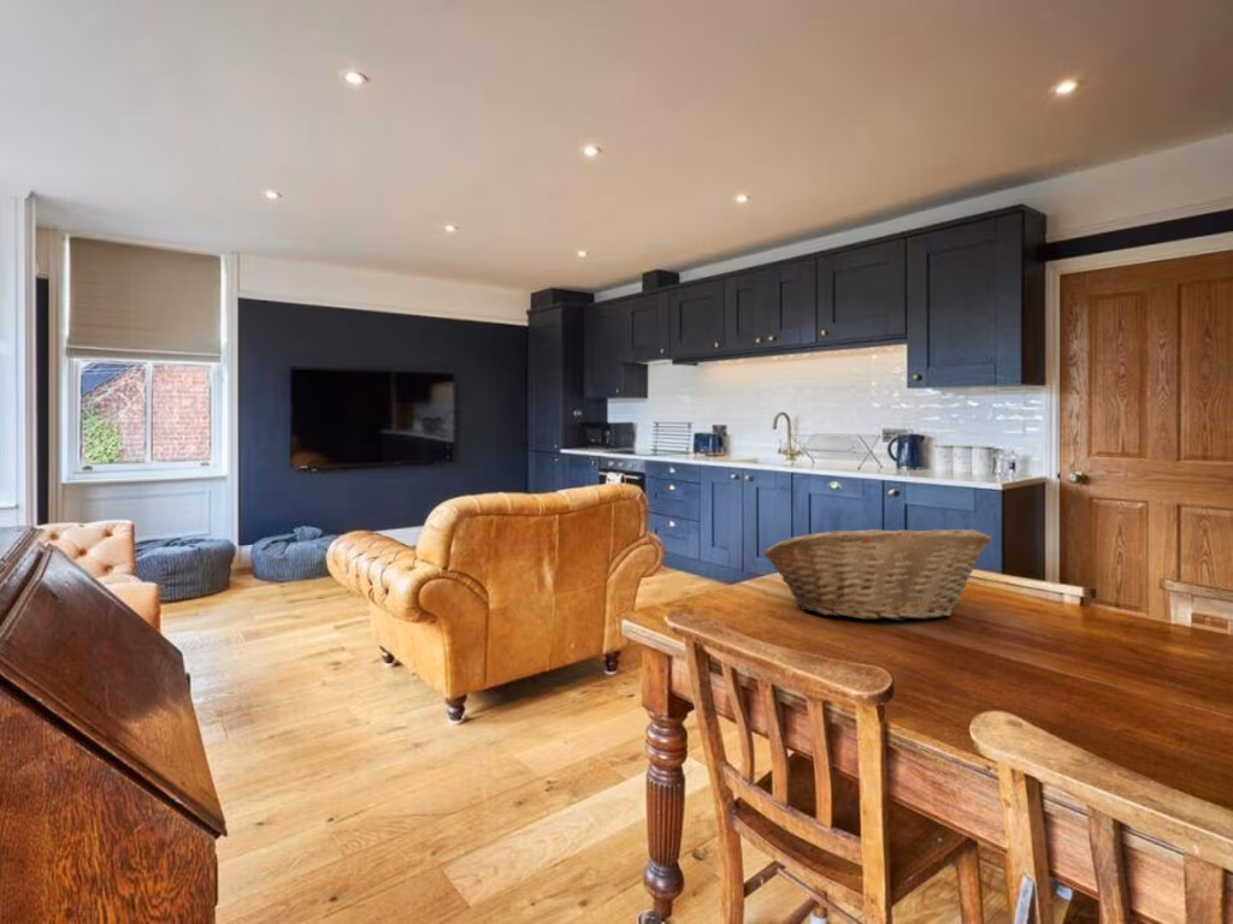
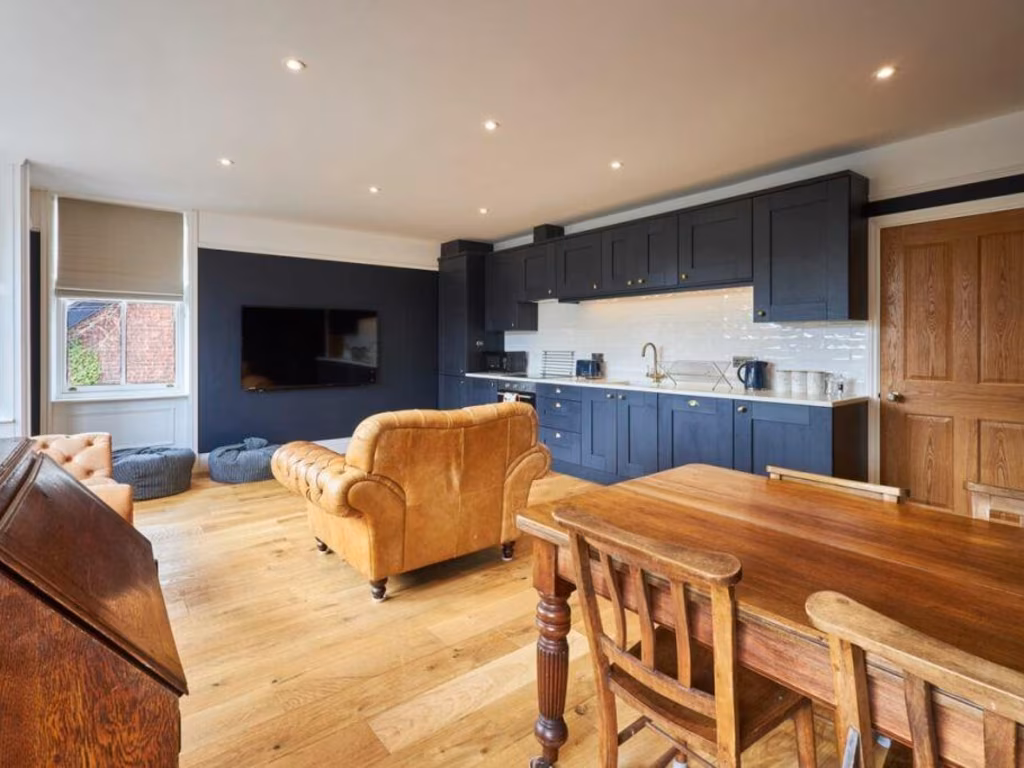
- fruit basket [763,528,992,622]
